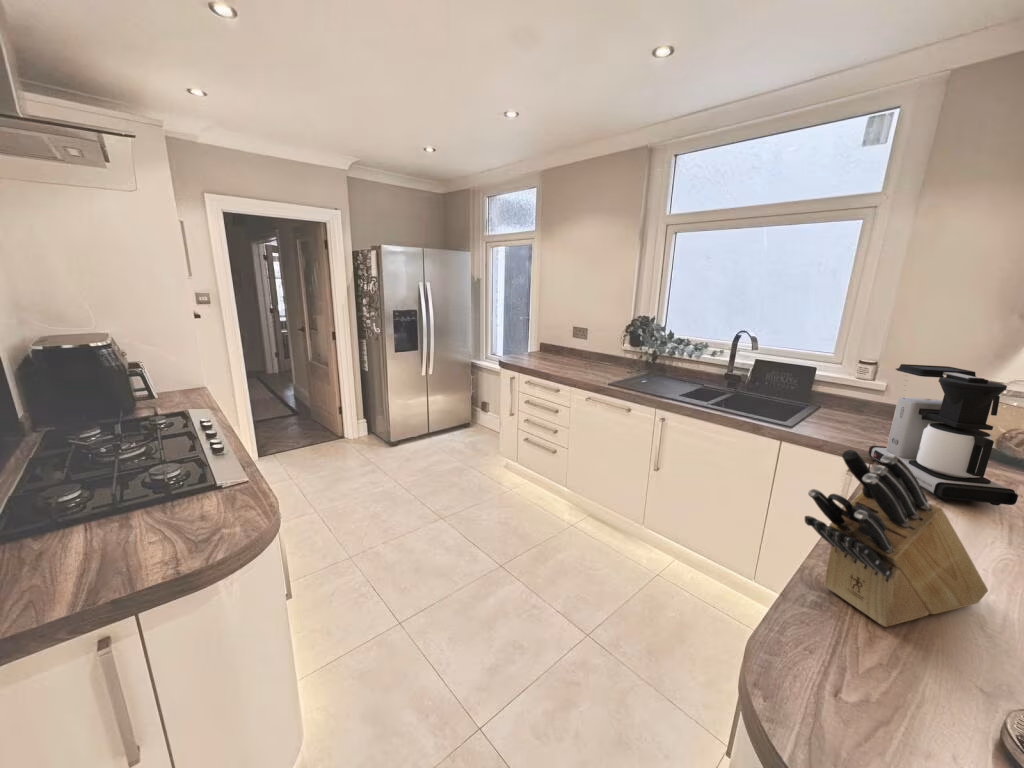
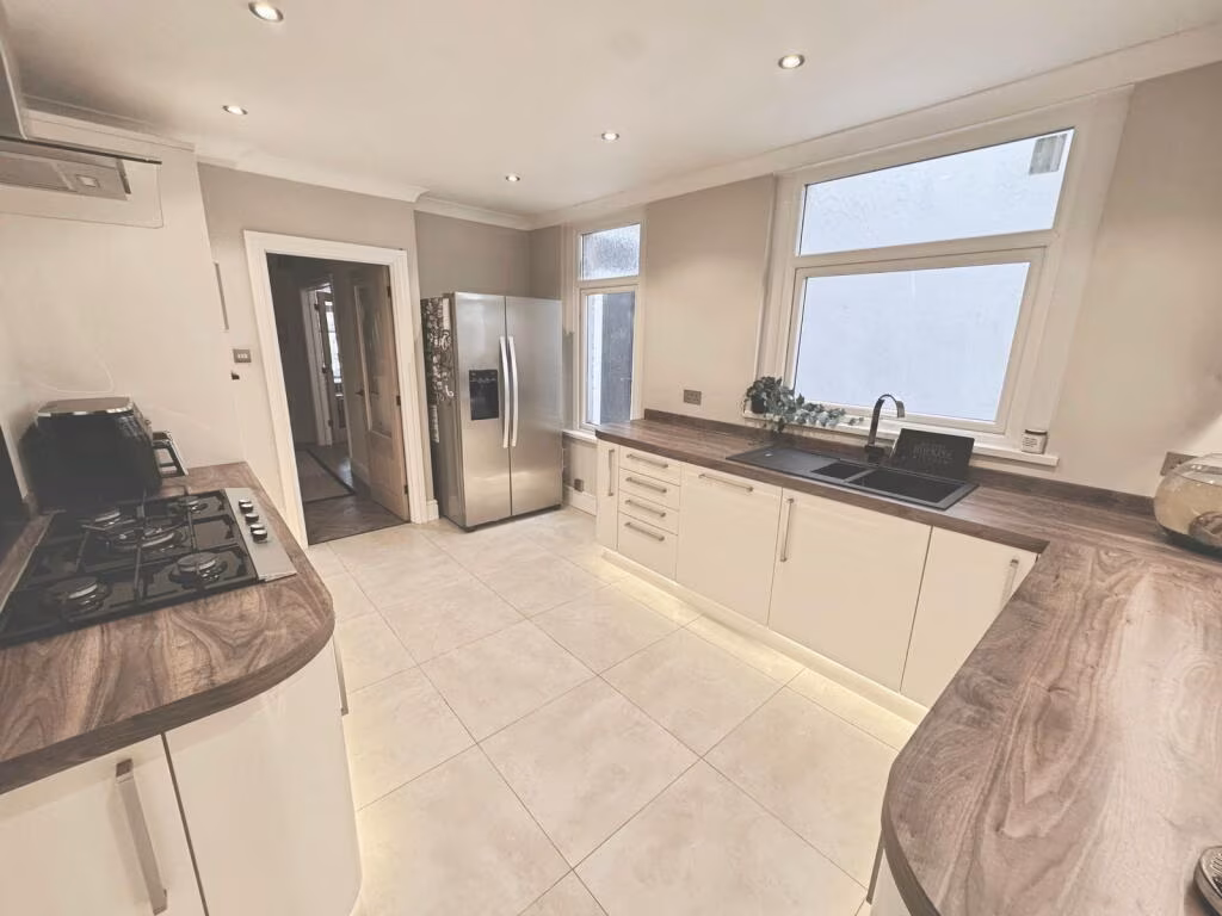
- coffee maker [867,363,1019,506]
- knife block [804,449,989,628]
